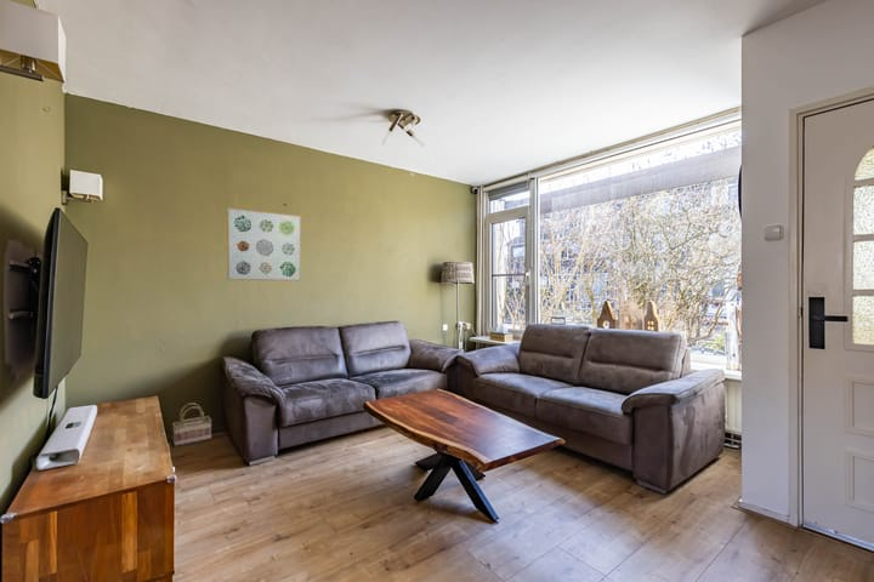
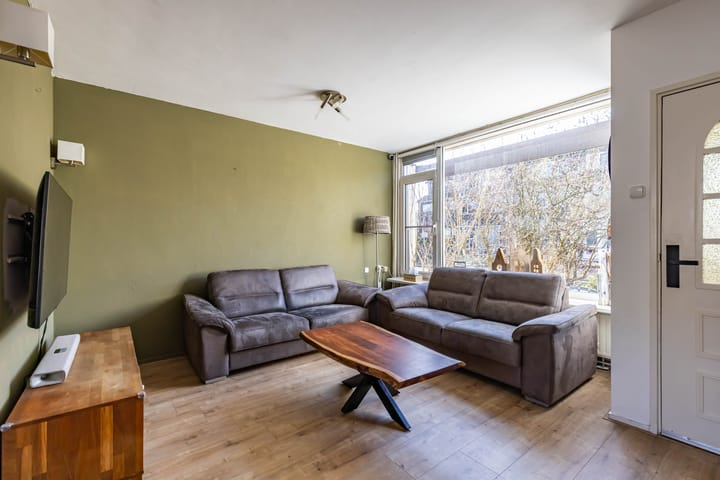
- wall art [226,206,302,283]
- basket [171,401,212,447]
